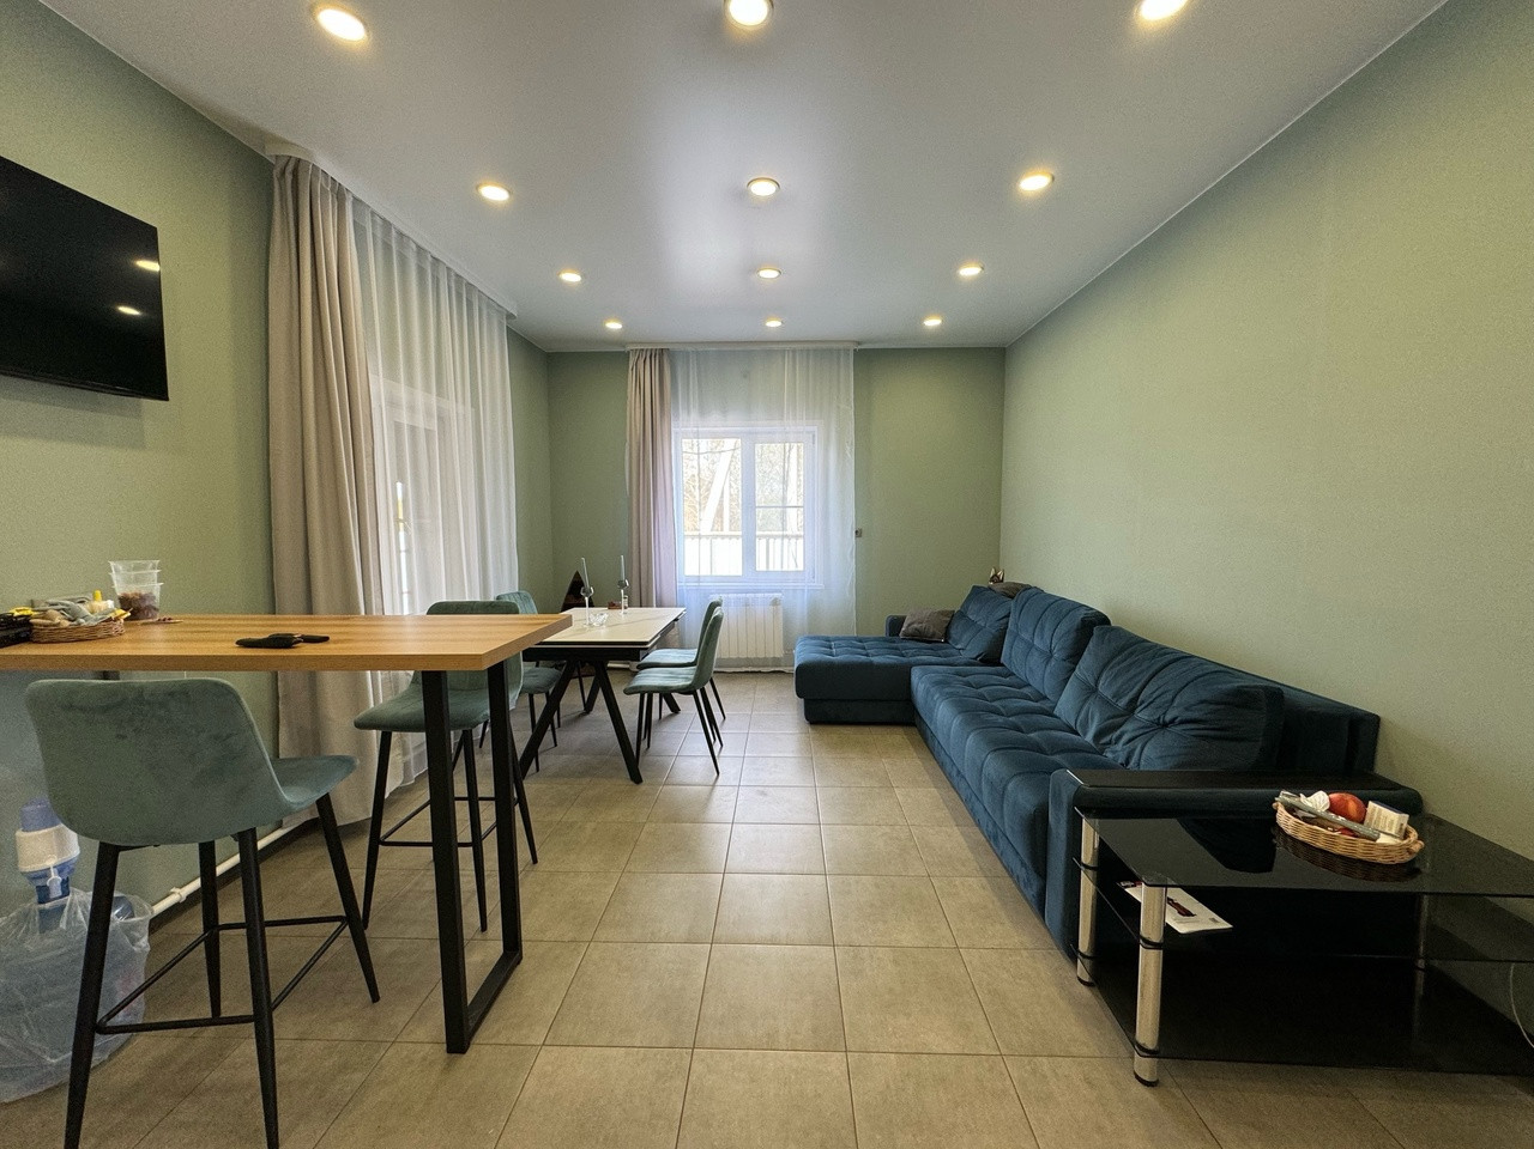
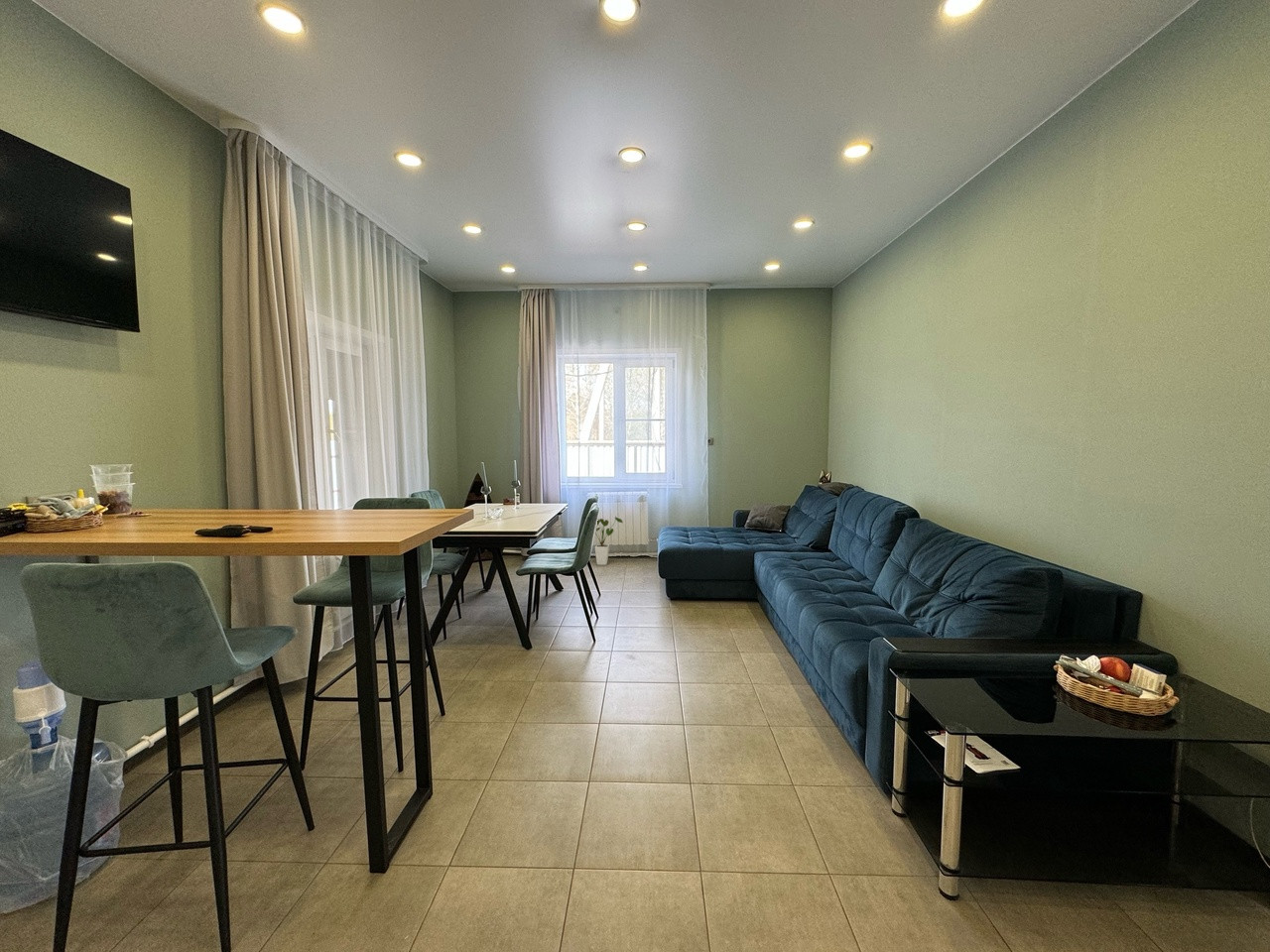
+ house plant [594,516,624,566]
